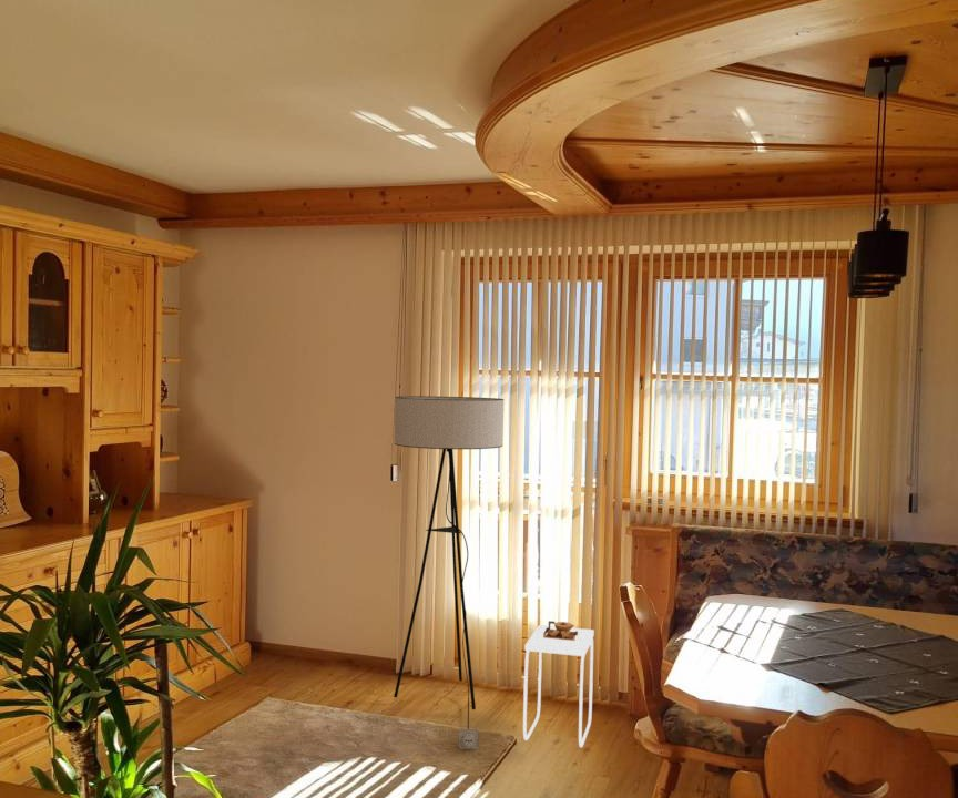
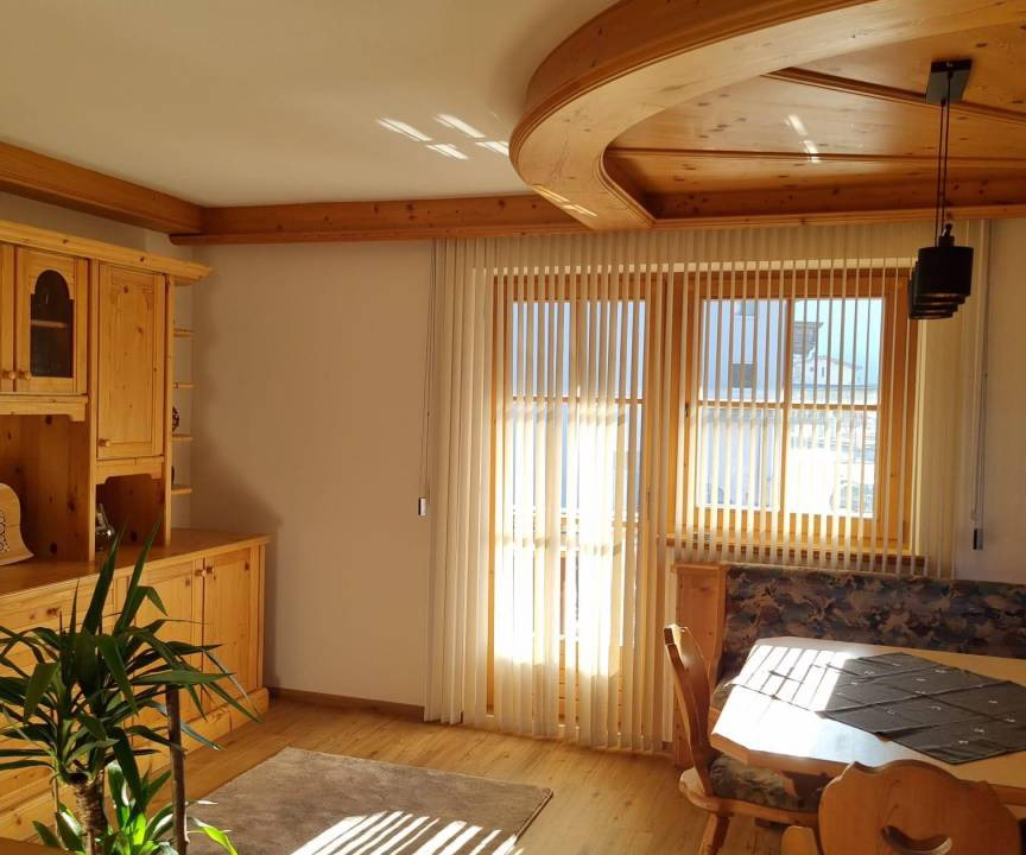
- floor lamp [393,395,505,750]
- side table [522,620,595,748]
